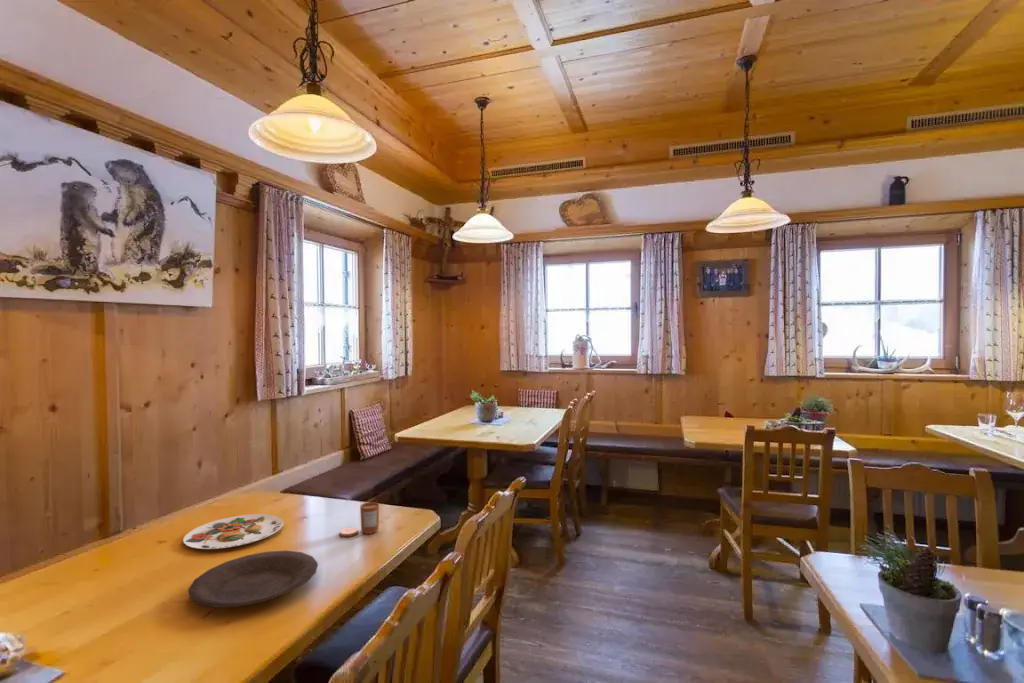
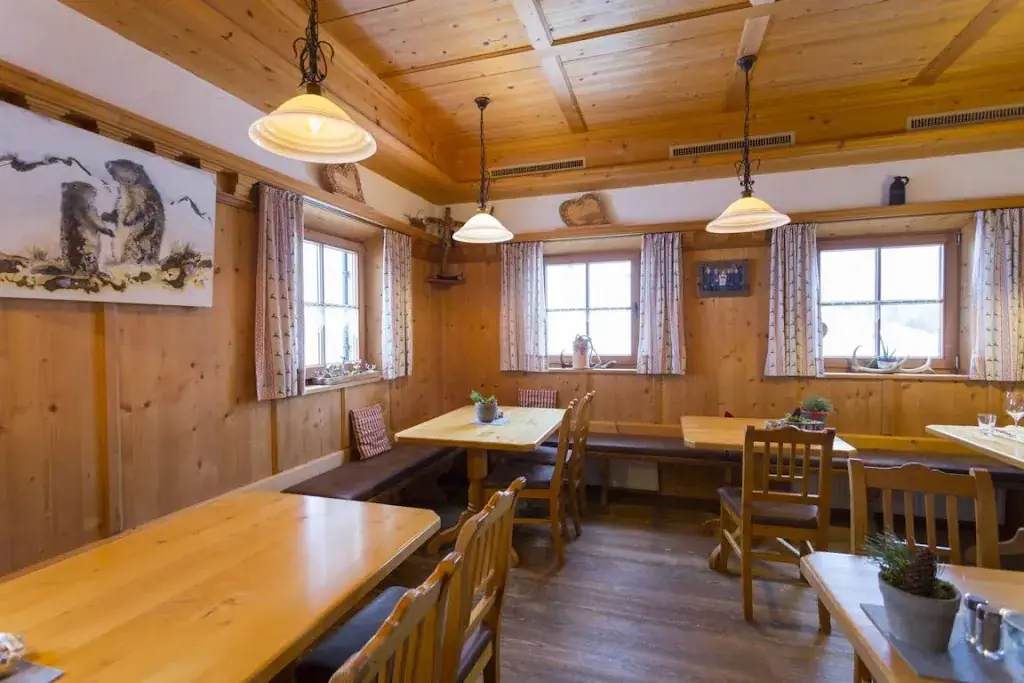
- plate [187,550,319,609]
- plate [182,513,284,550]
- candle [338,501,380,538]
